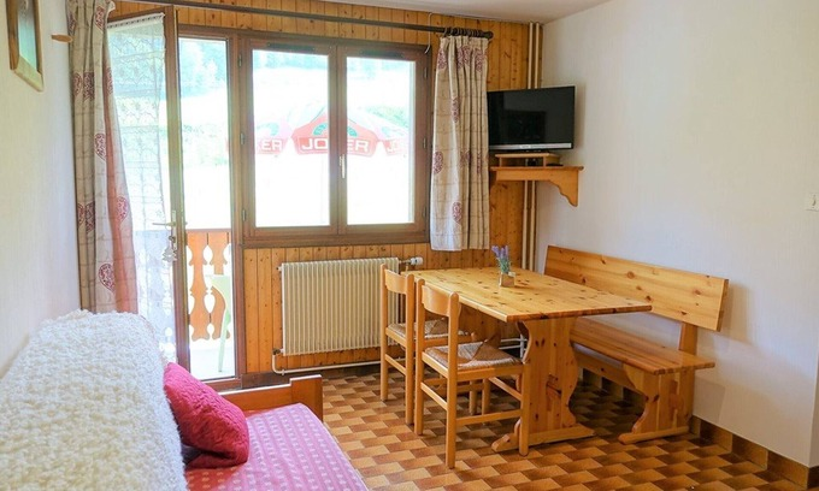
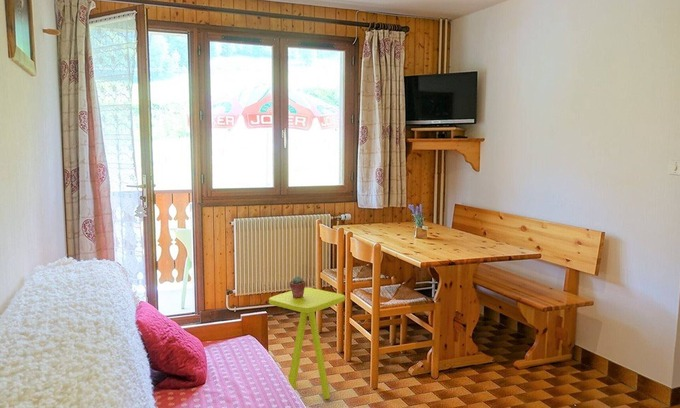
+ side table [268,287,346,400]
+ potted succulent [289,275,307,298]
